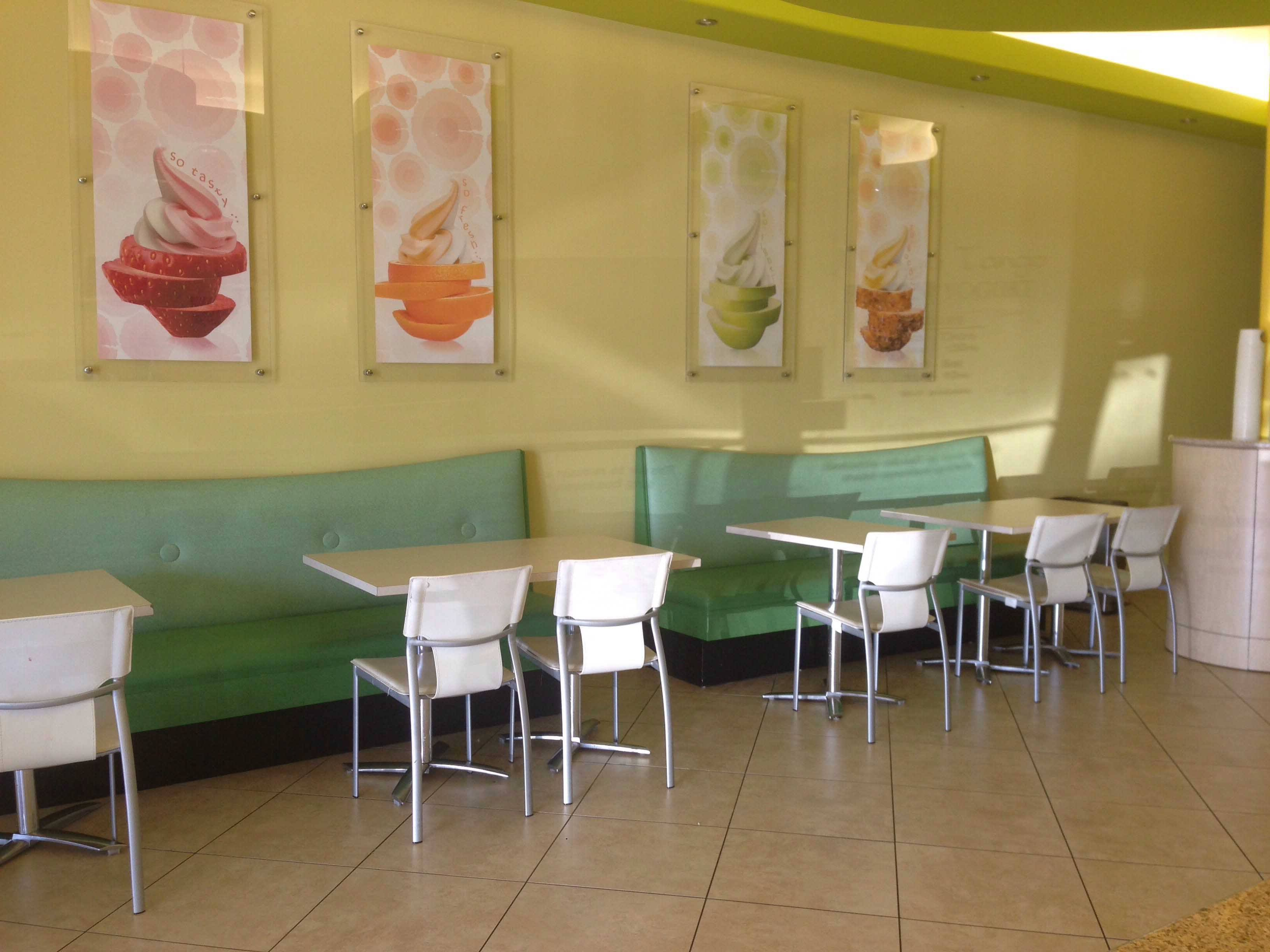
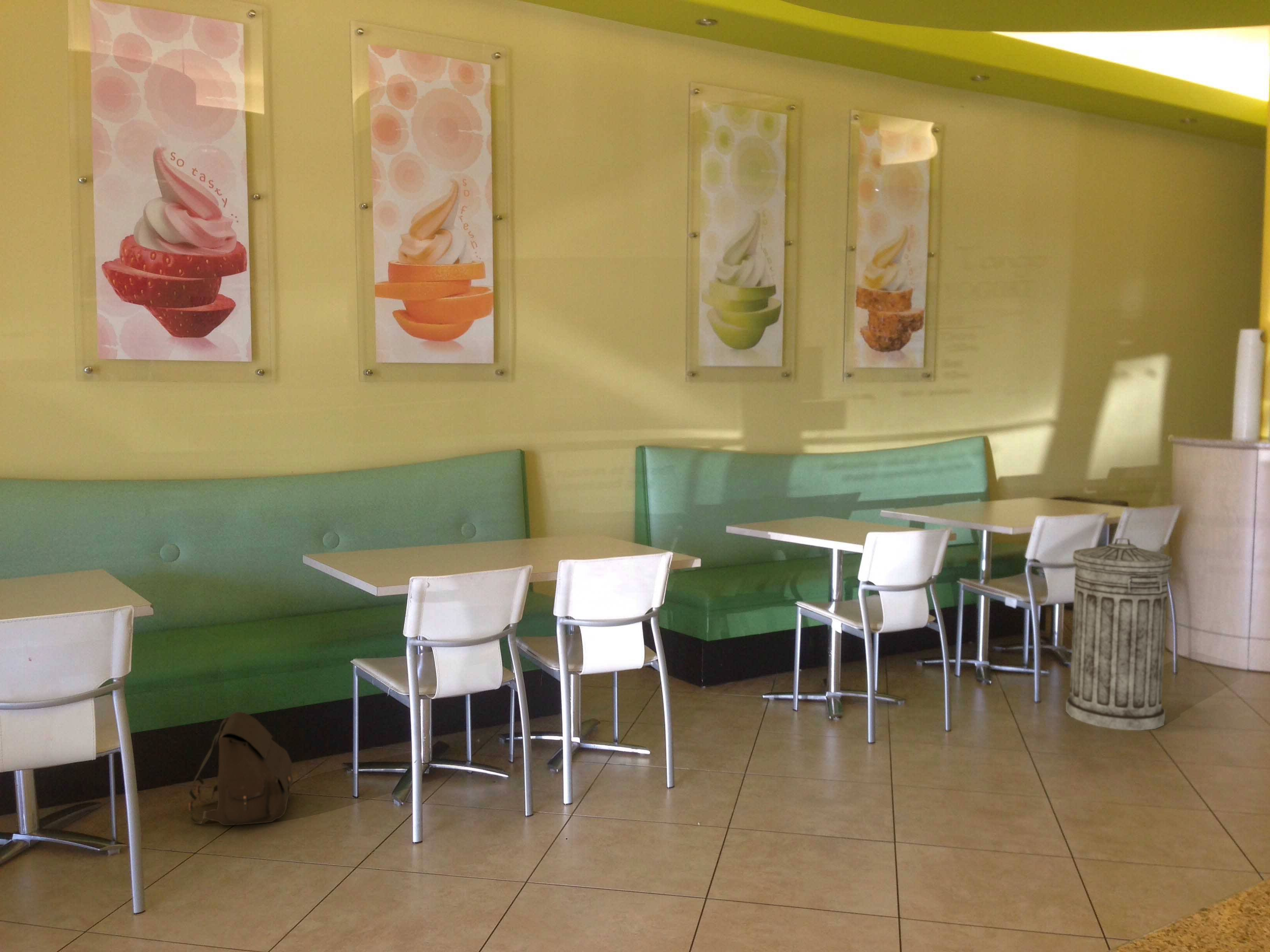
+ trash can [1065,538,1172,731]
+ satchel [188,711,293,826]
